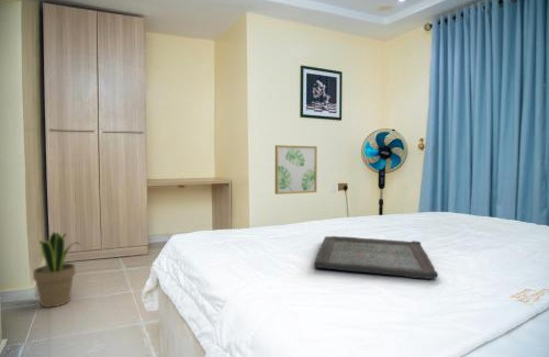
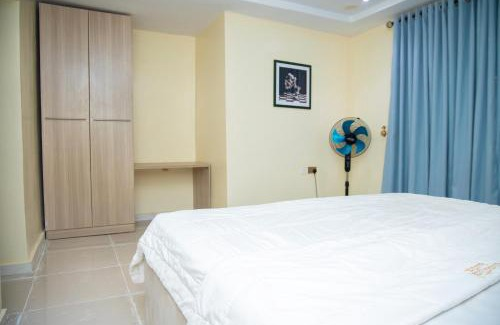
- serving tray [313,235,439,280]
- wall art [274,144,318,196]
- potted plant [32,231,82,309]
